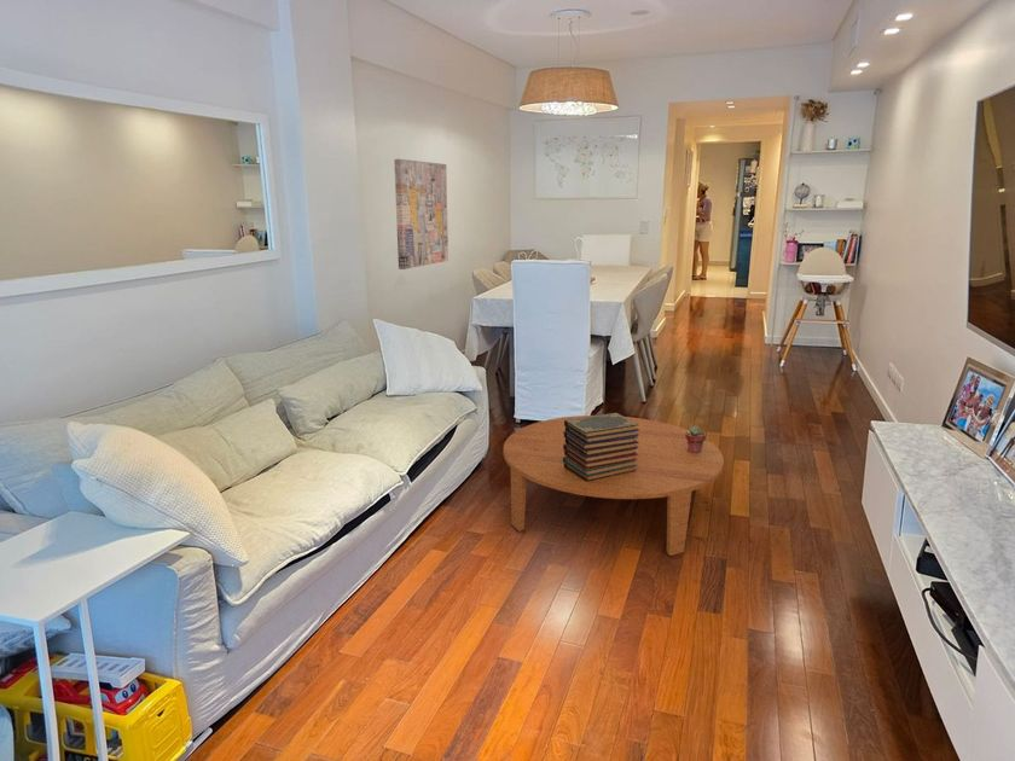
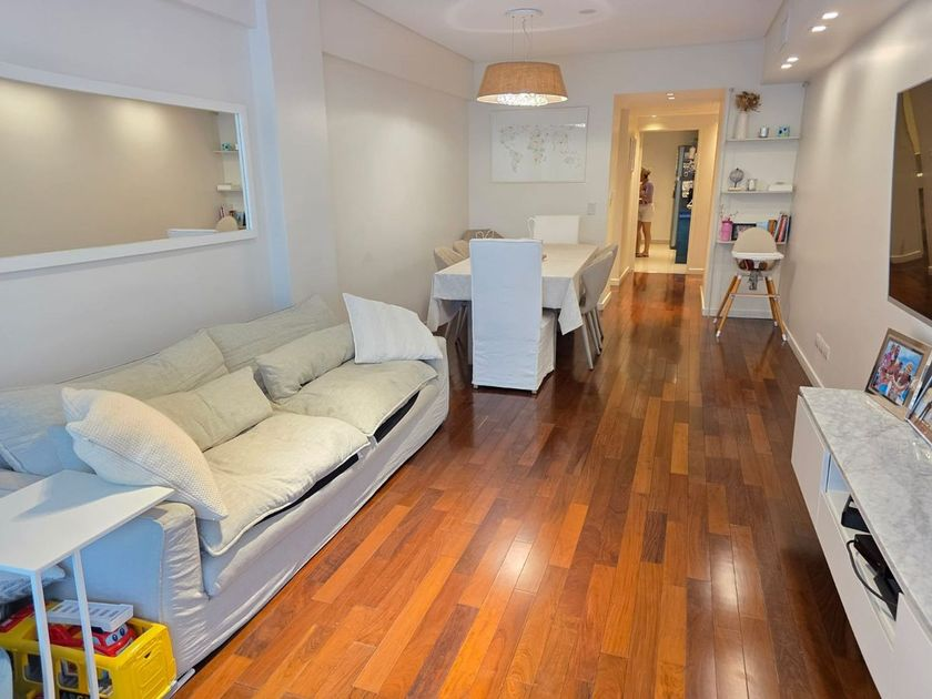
- potted succulent [685,425,707,453]
- coffee table [503,414,725,557]
- wall art [393,158,450,271]
- book stack [563,412,639,482]
